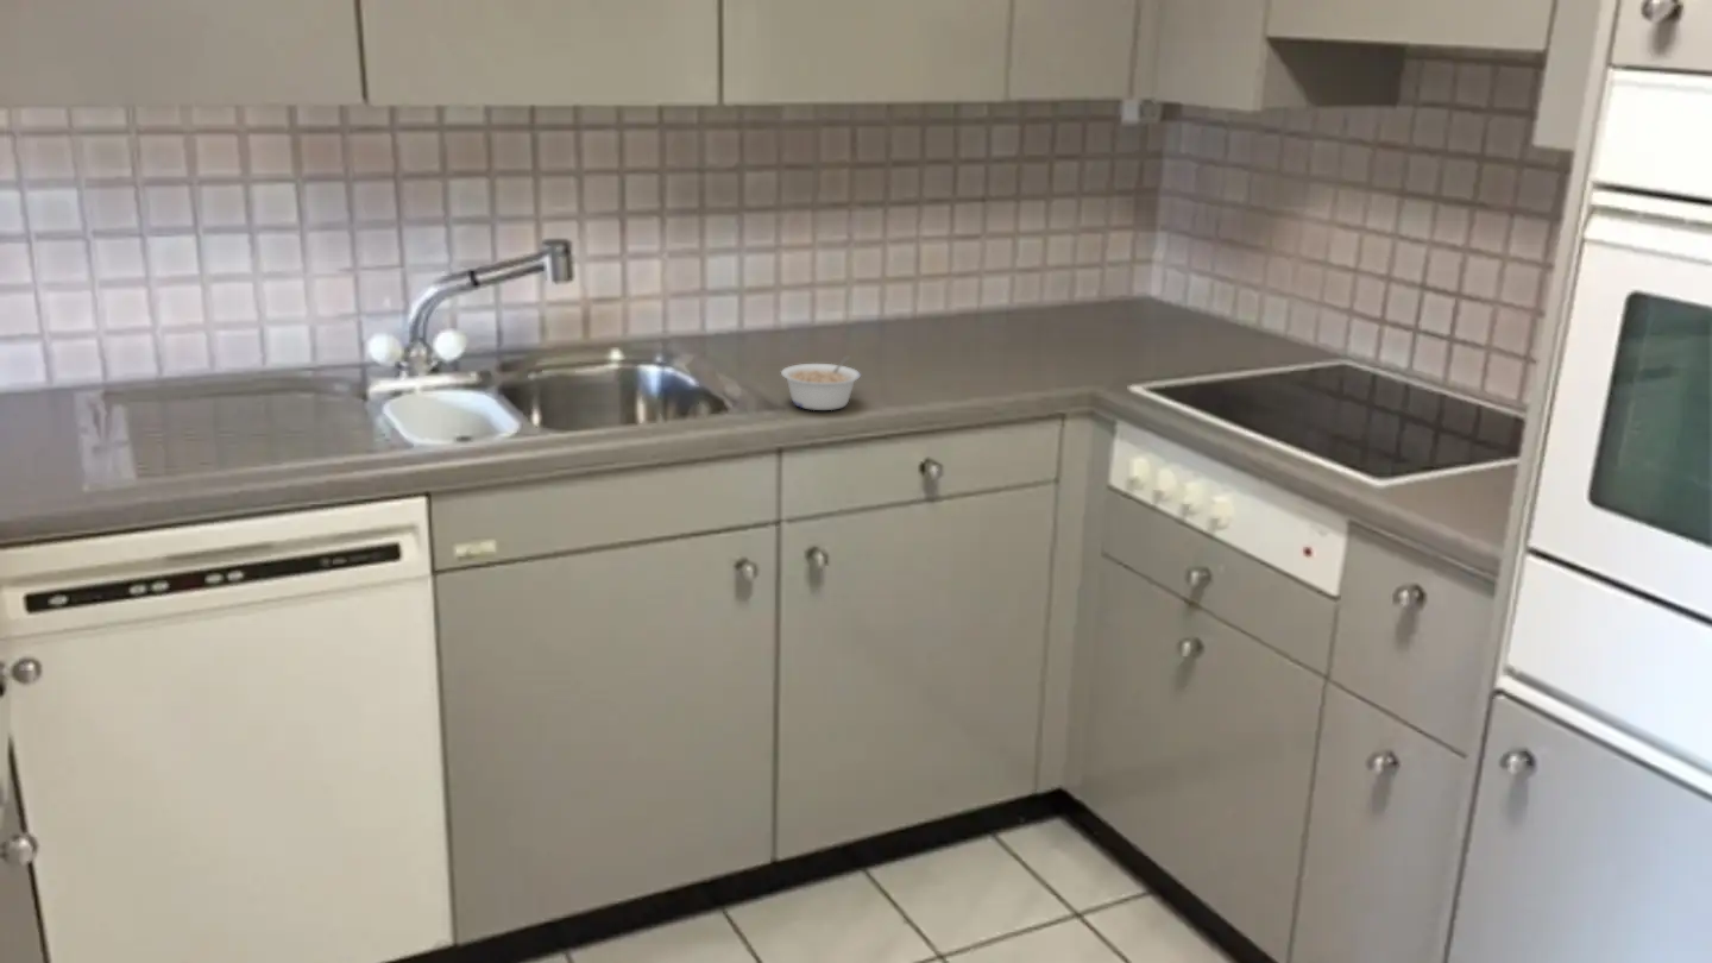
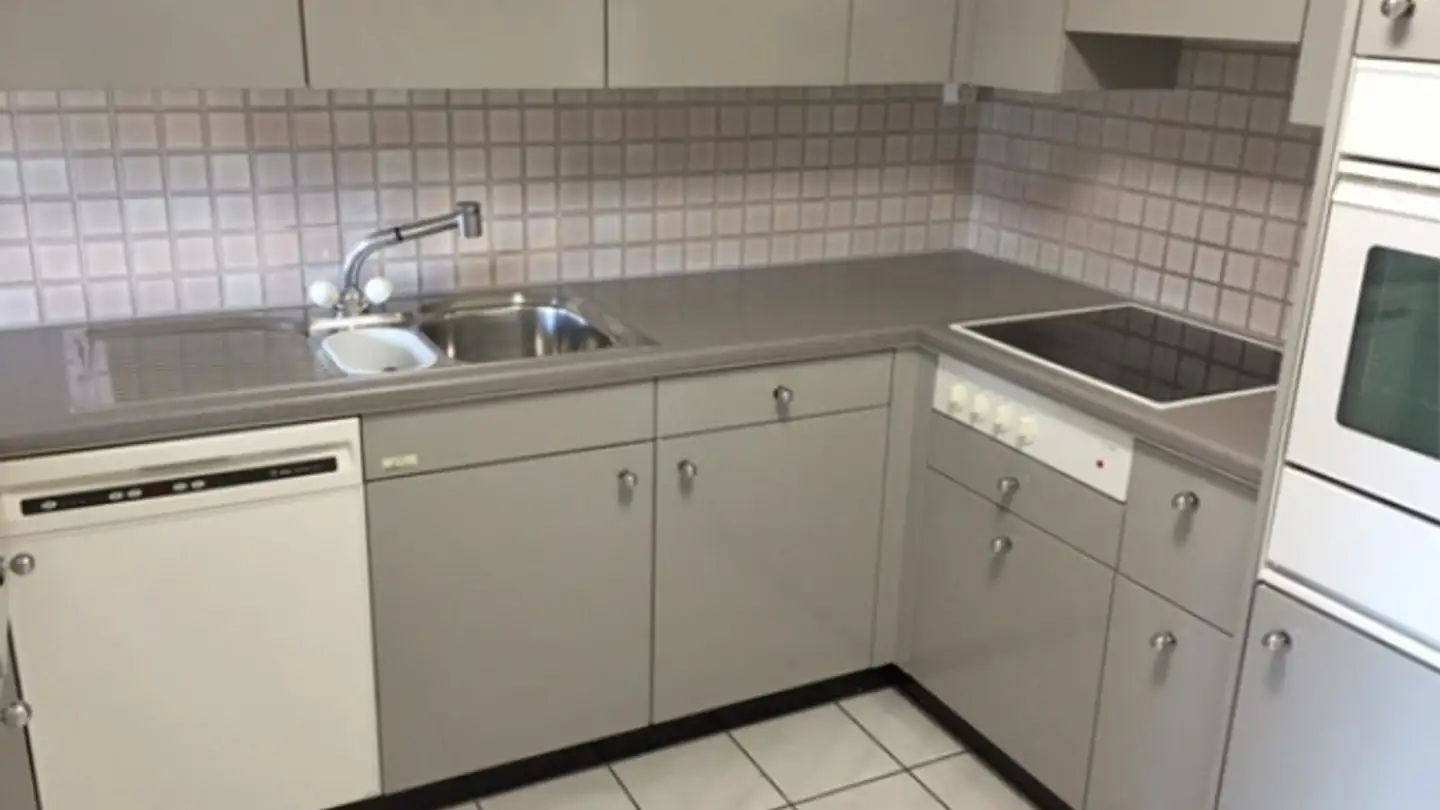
- legume [780,354,862,411]
